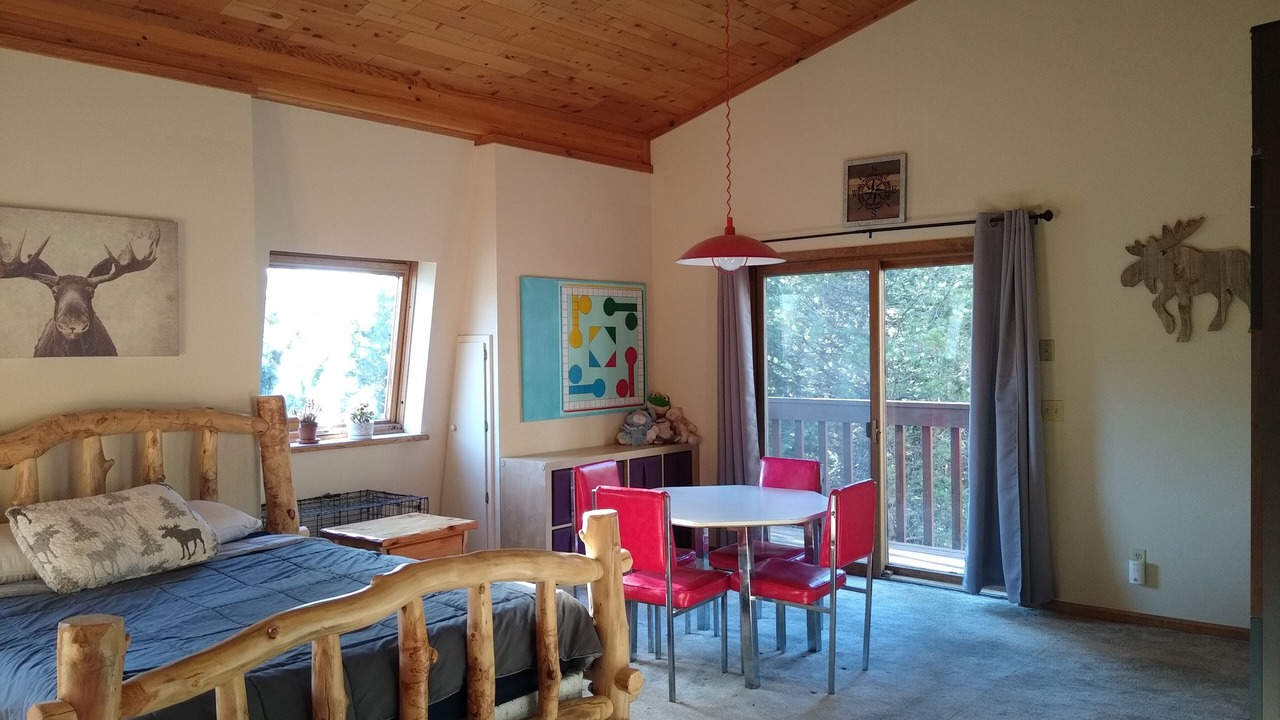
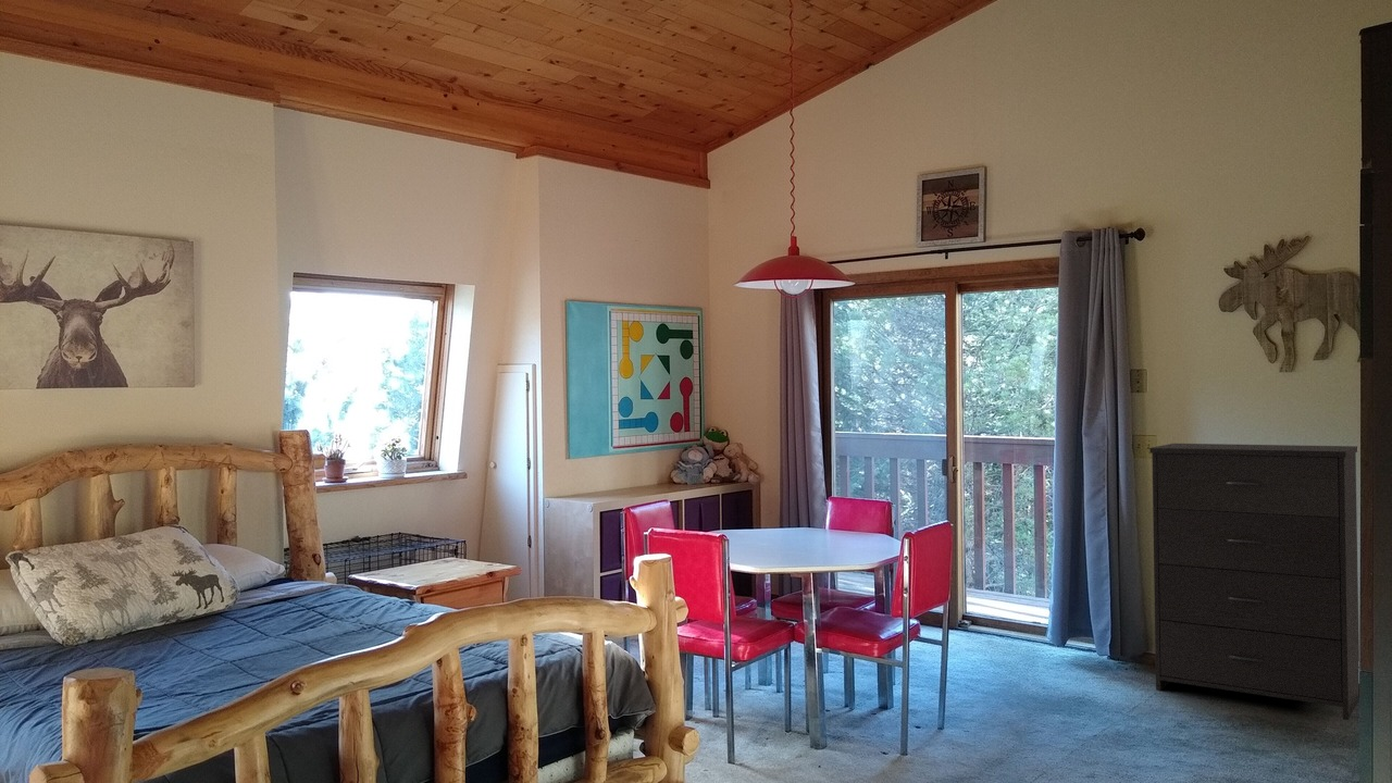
+ dresser [1148,443,1360,721]
